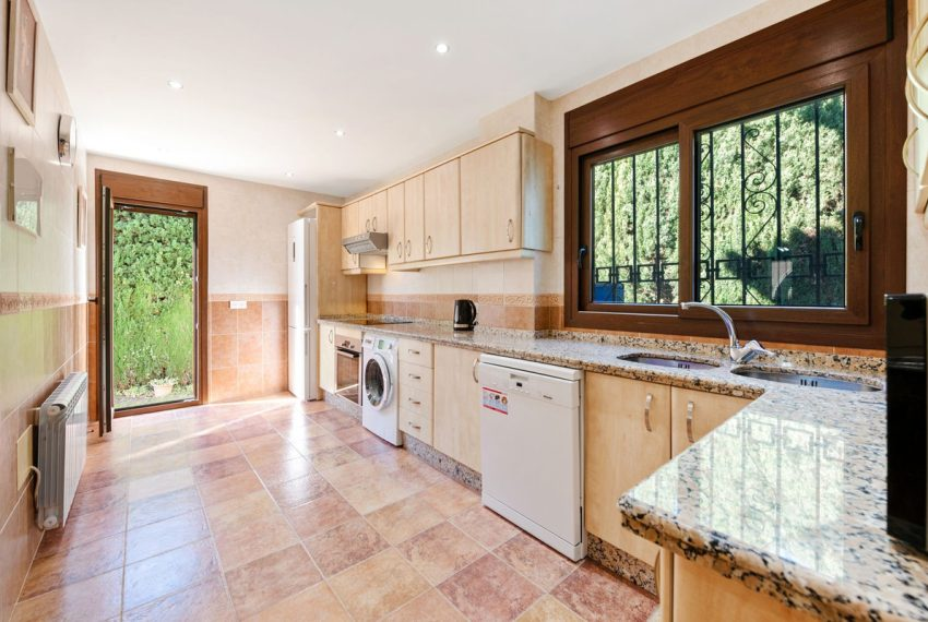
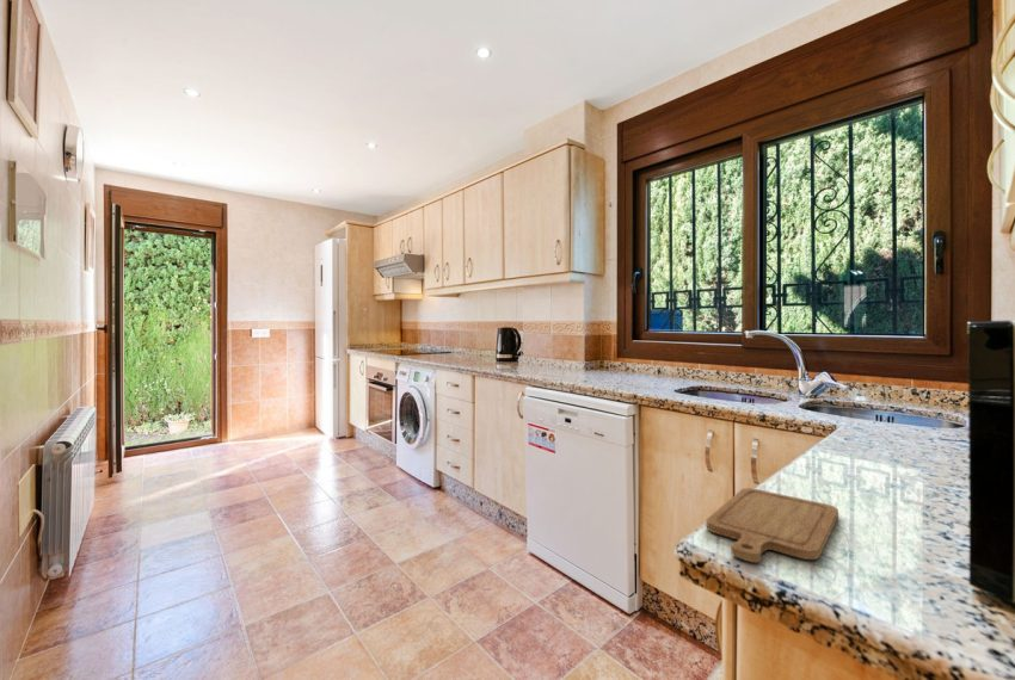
+ chopping board [706,487,839,563]
